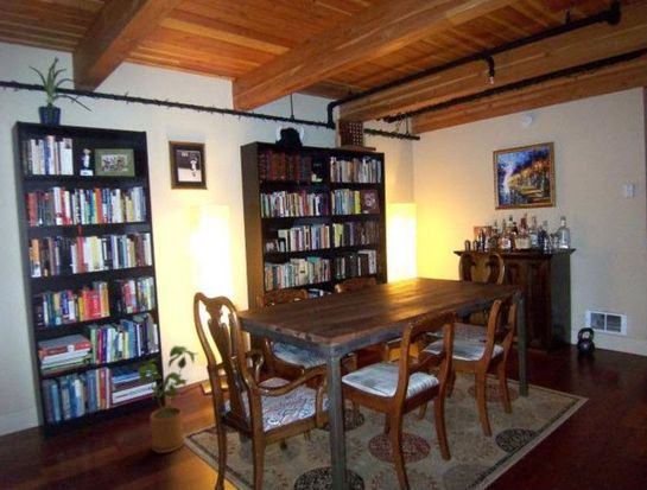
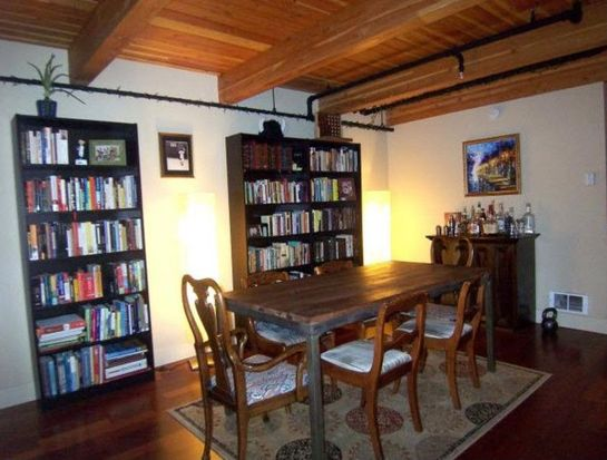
- house plant [137,345,198,454]
